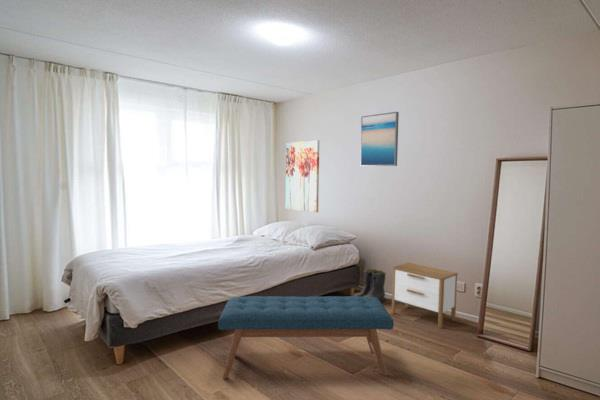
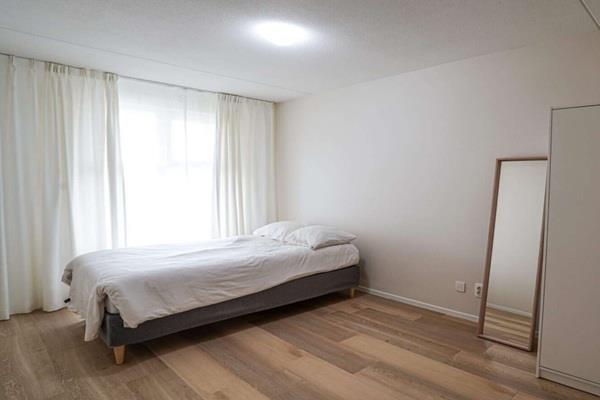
- boots [352,268,387,303]
- wall art [285,139,320,213]
- nightstand [391,262,459,330]
- bench [217,295,395,380]
- wall art [359,111,400,167]
